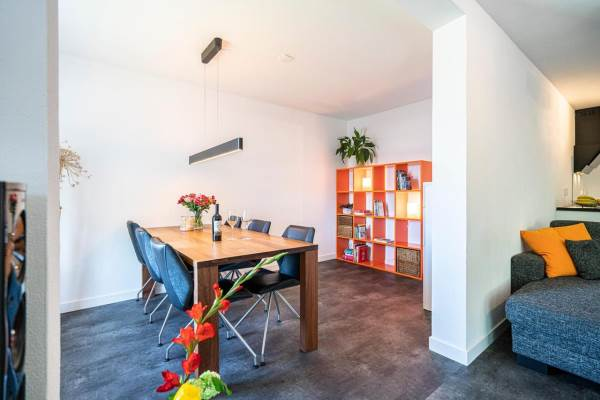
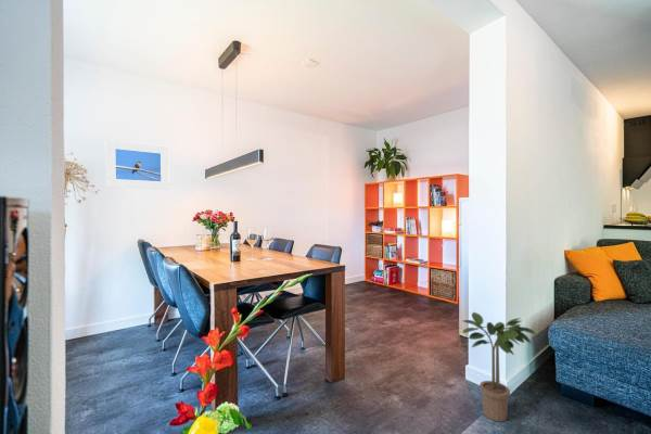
+ potted plant [461,311,536,422]
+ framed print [105,139,170,190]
